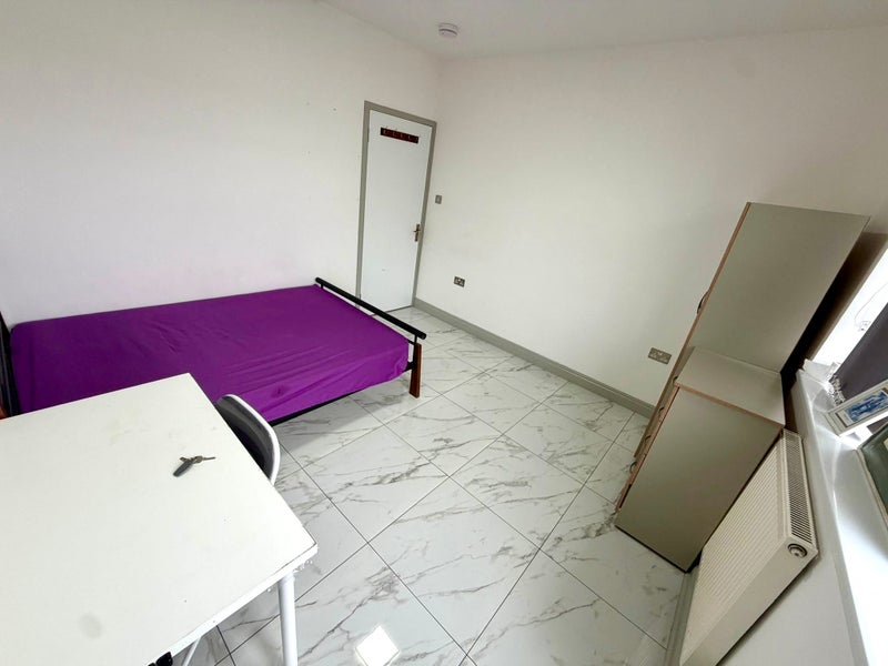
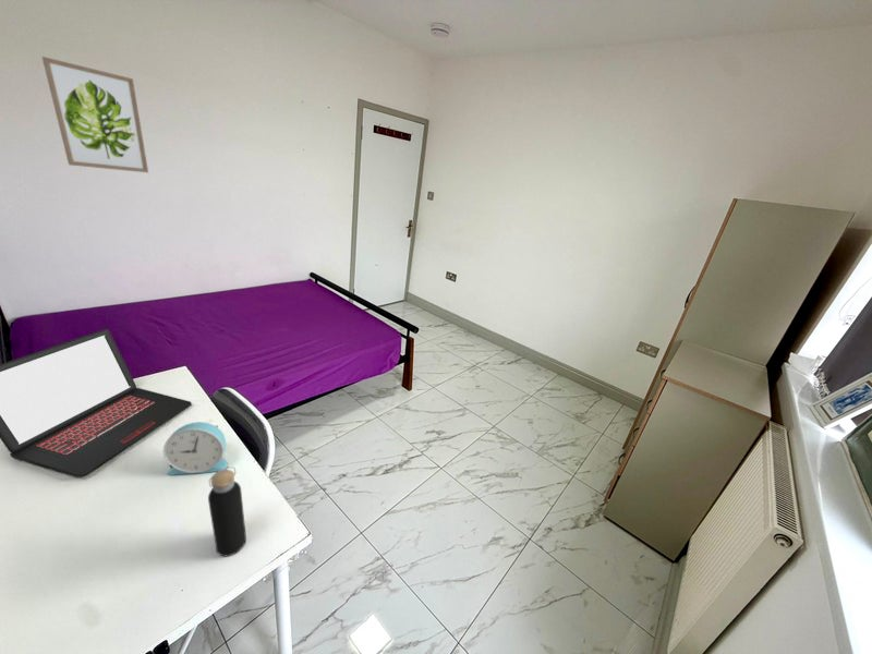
+ water bottle [207,465,247,557]
+ alarm clock [162,421,229,476]
+ laptop [0,328,193,479]
+ wall art [41,56,149,173]
